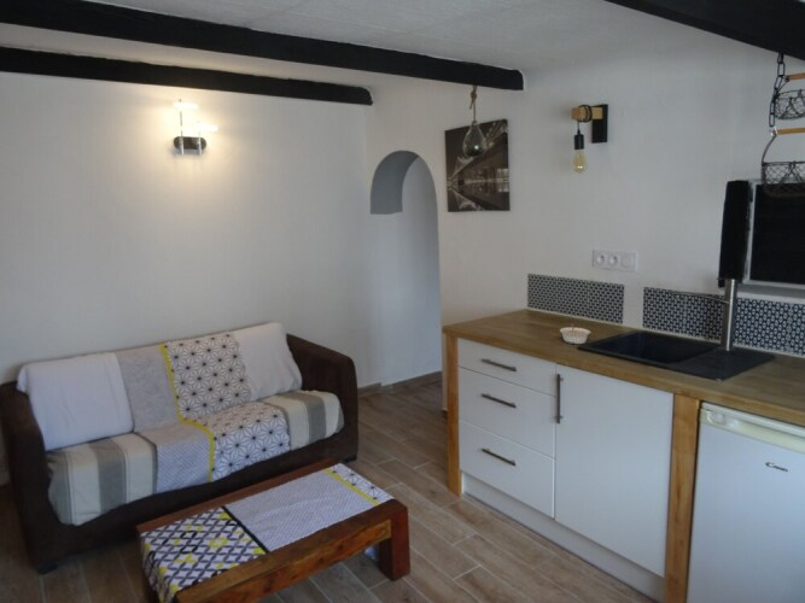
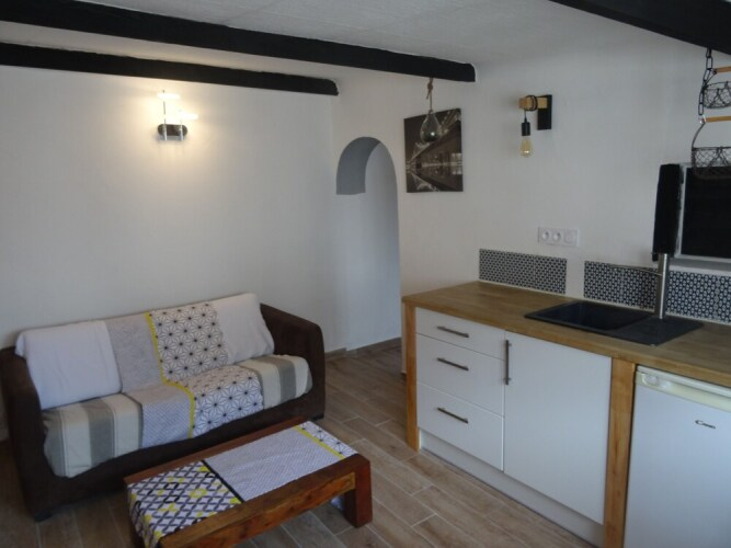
- legume [559,322,591,345]
